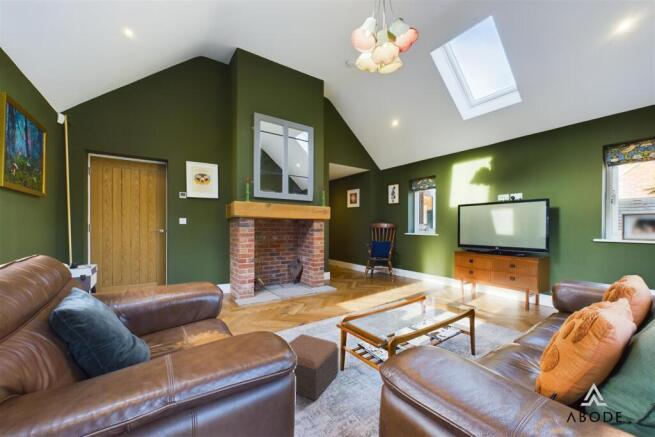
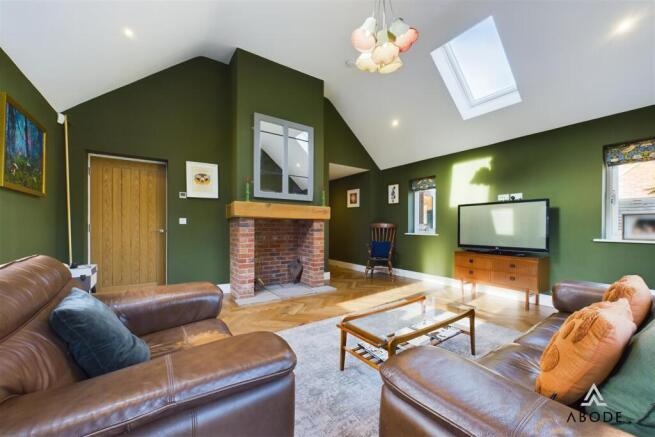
- footstool [287,333,339,401]
